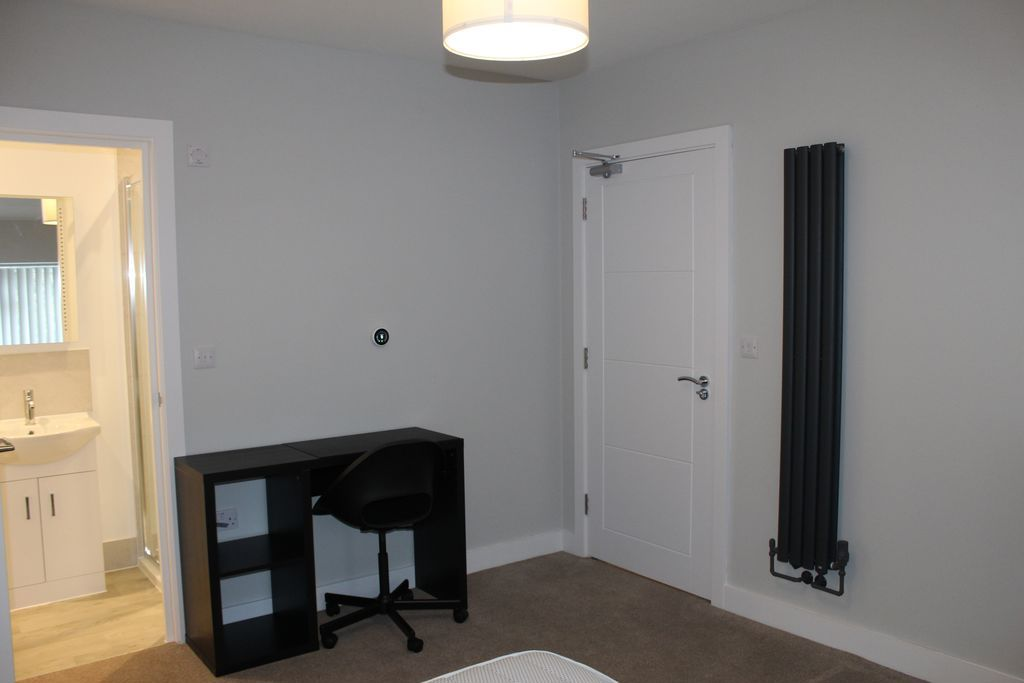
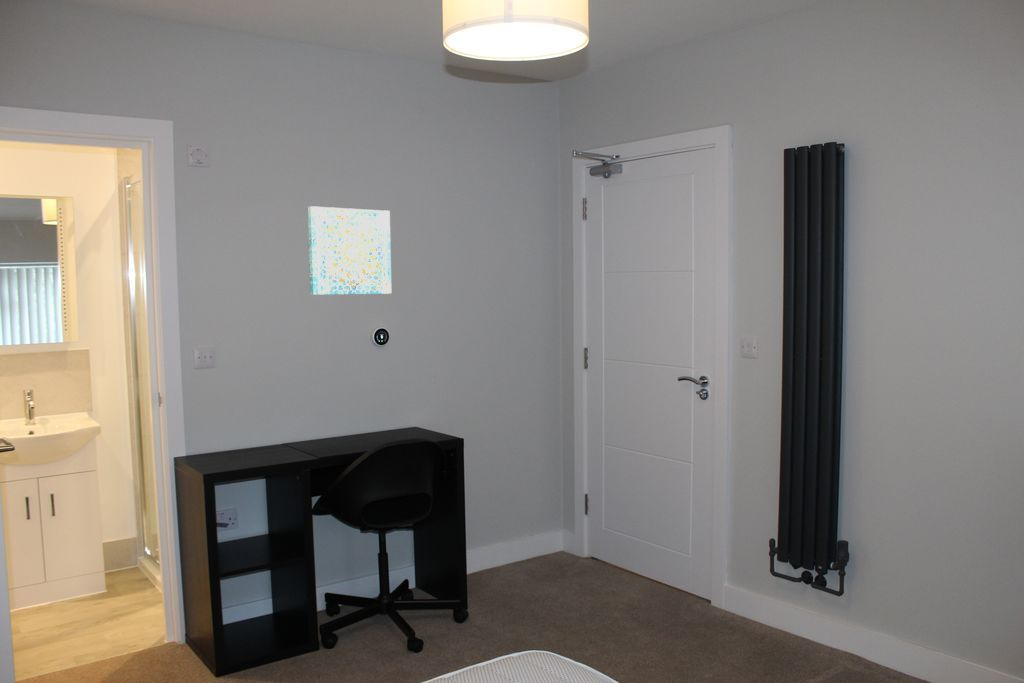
+ wall art [307,205,392,296]
